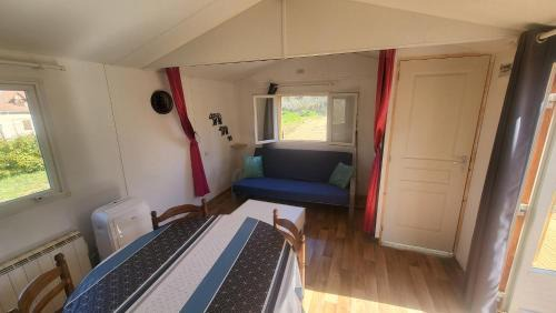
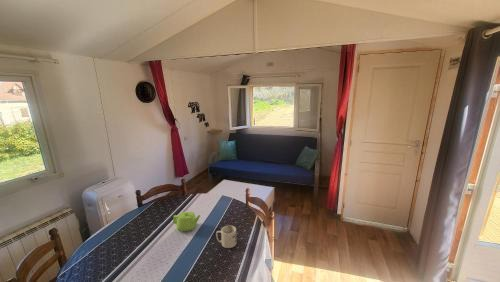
+ mug [215,224,238,249]
+ teapot [172,211,201,232]
